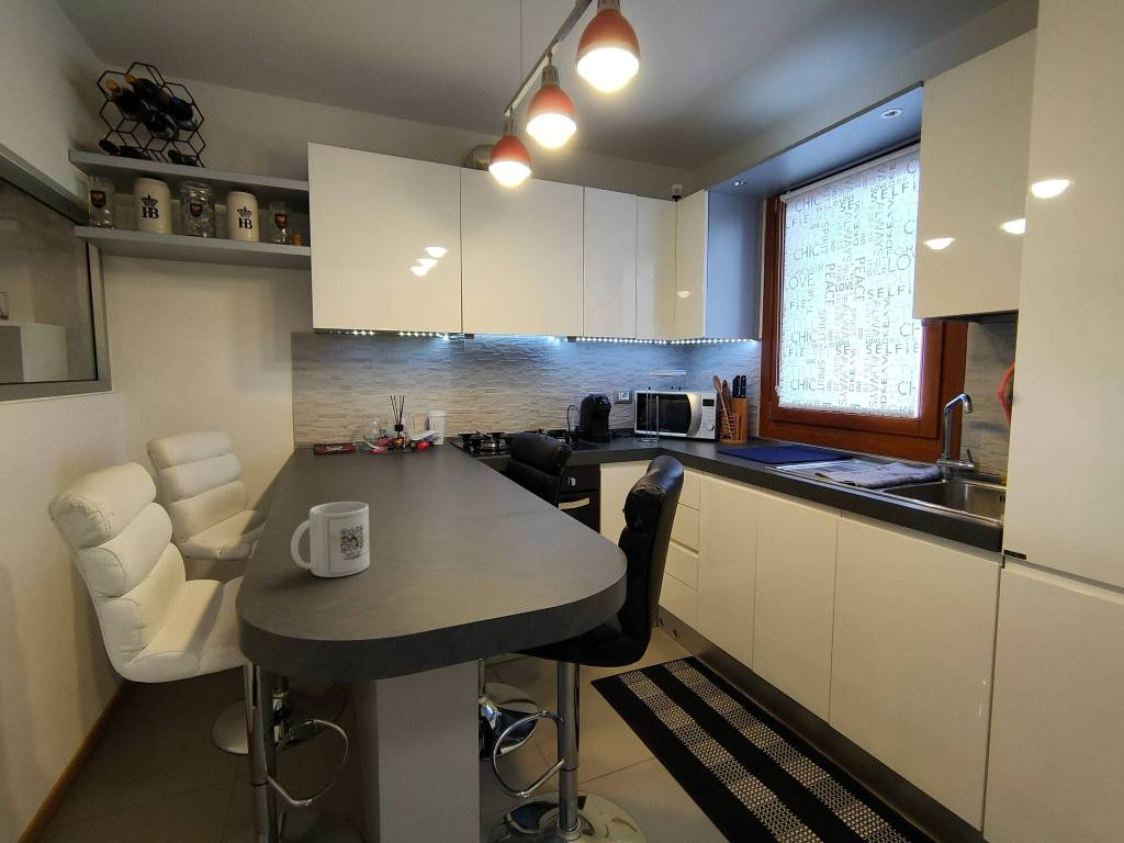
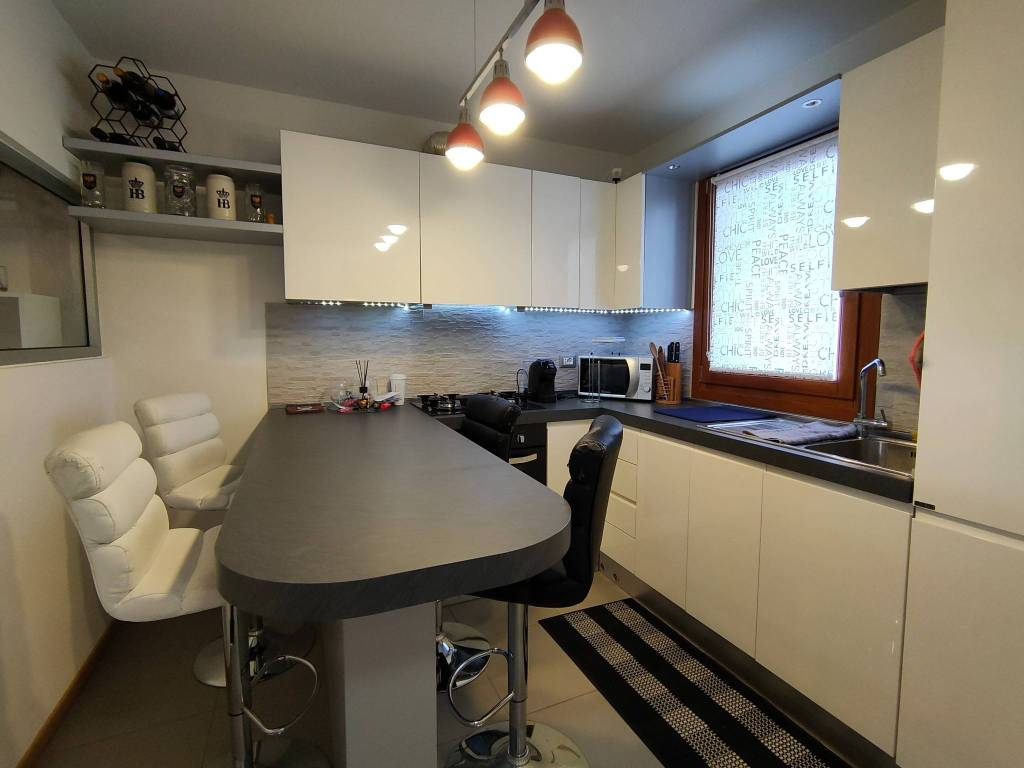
- mug [290,501,371,578]
